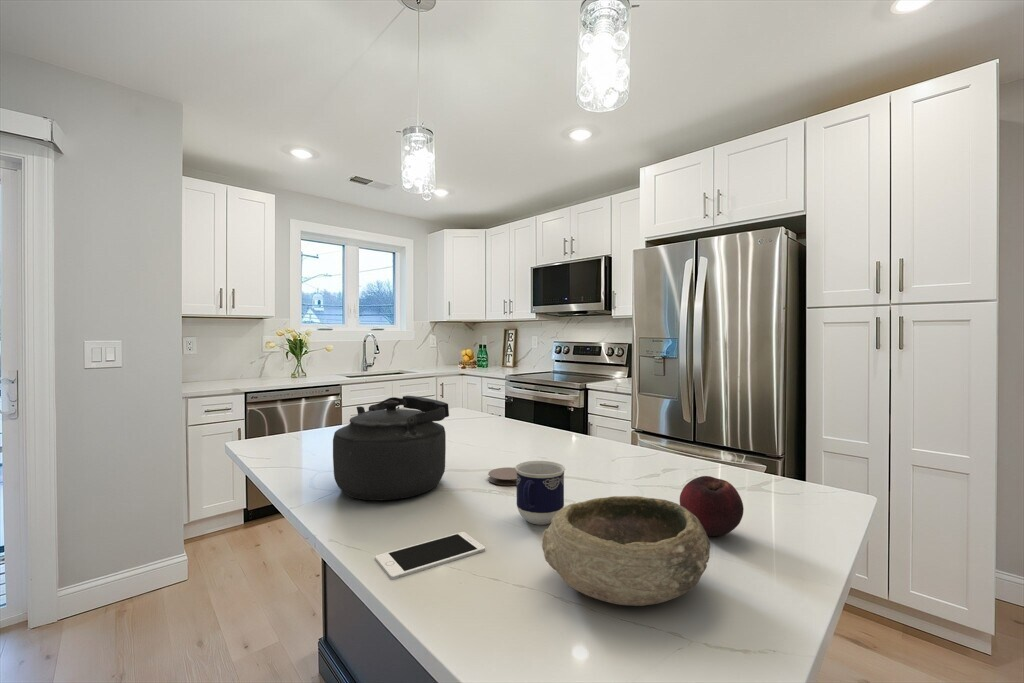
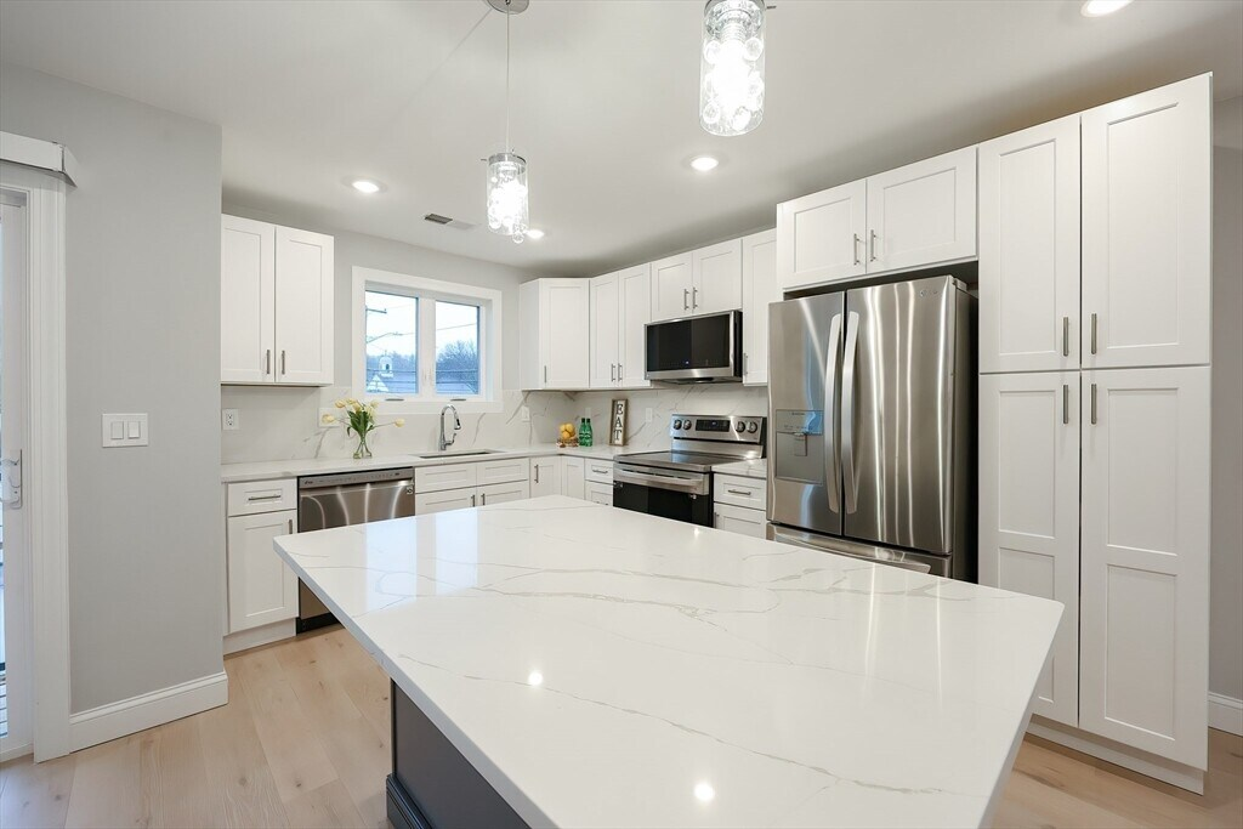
- coaster [487,466,517,486]
- cell phone [374,531,486,580]
- cup [514,460,566,526]
- bowl [541,495,711,607]
- fruit [679,475,745,537]
- kettle [332,395,450,501]
